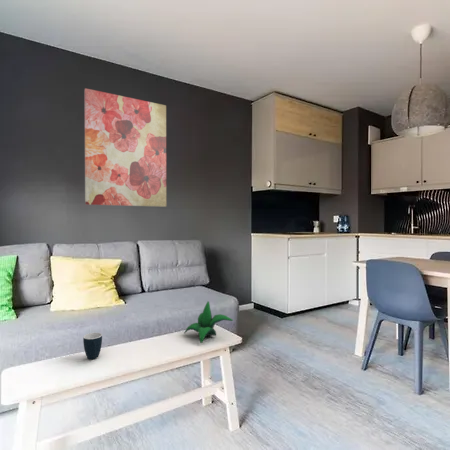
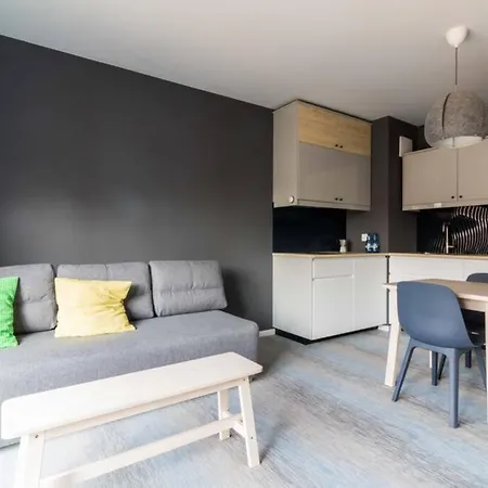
- mug [82,332,103,360]
- wall art [83,87,167,208]
- succulent plant [183,300,234,344]
